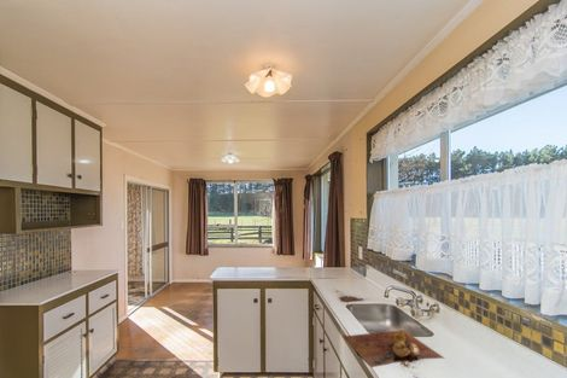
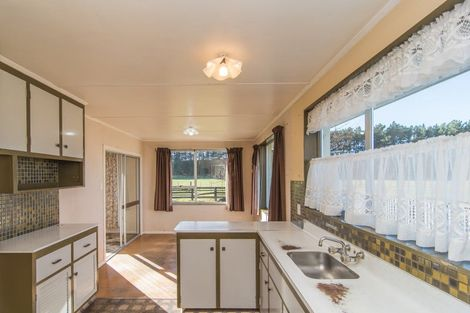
- cutting board [341,328,446,368]
